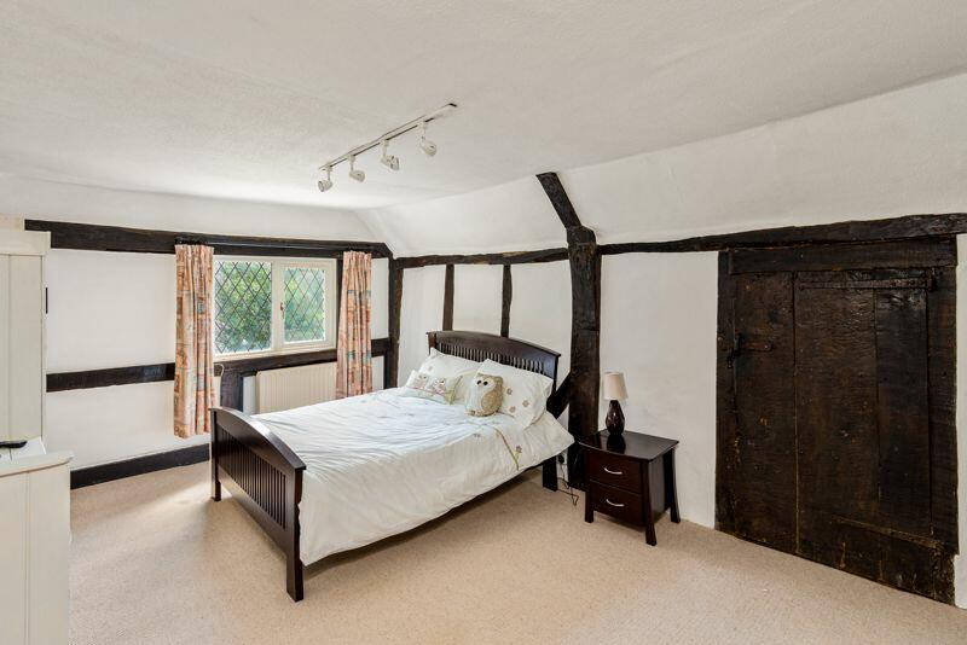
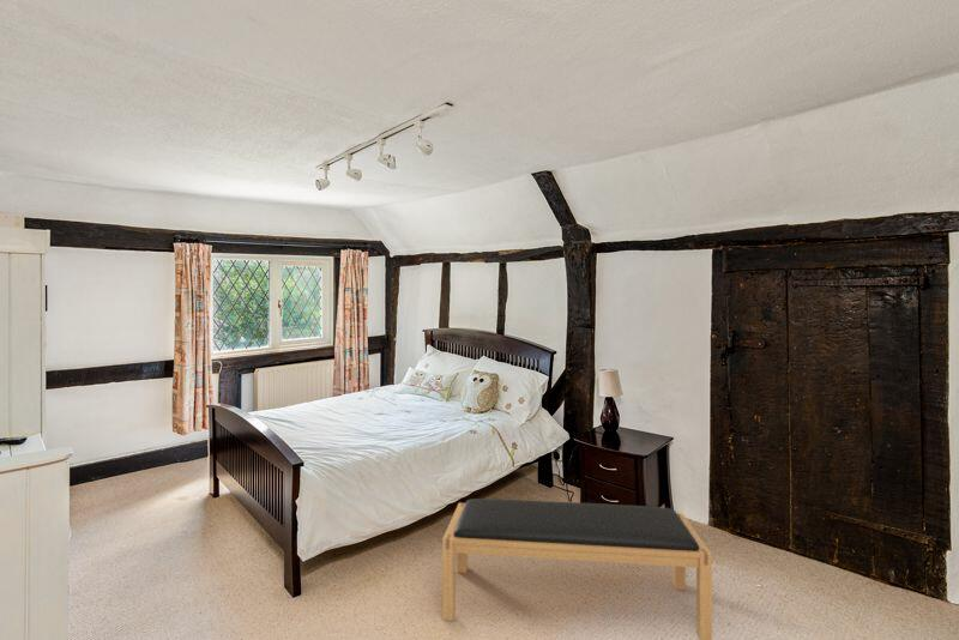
+ bench [441,497,713,640]
